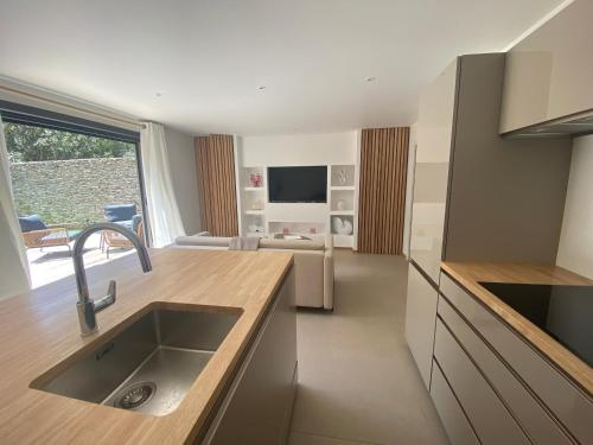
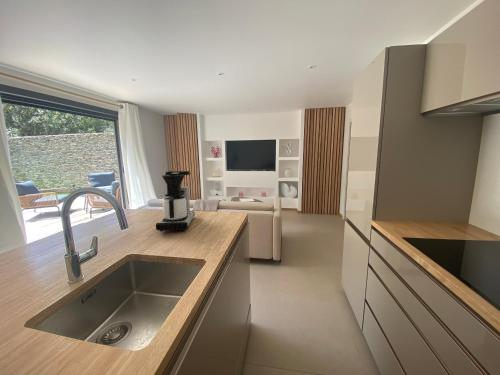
+ coffee maker [155,170,196,232]
